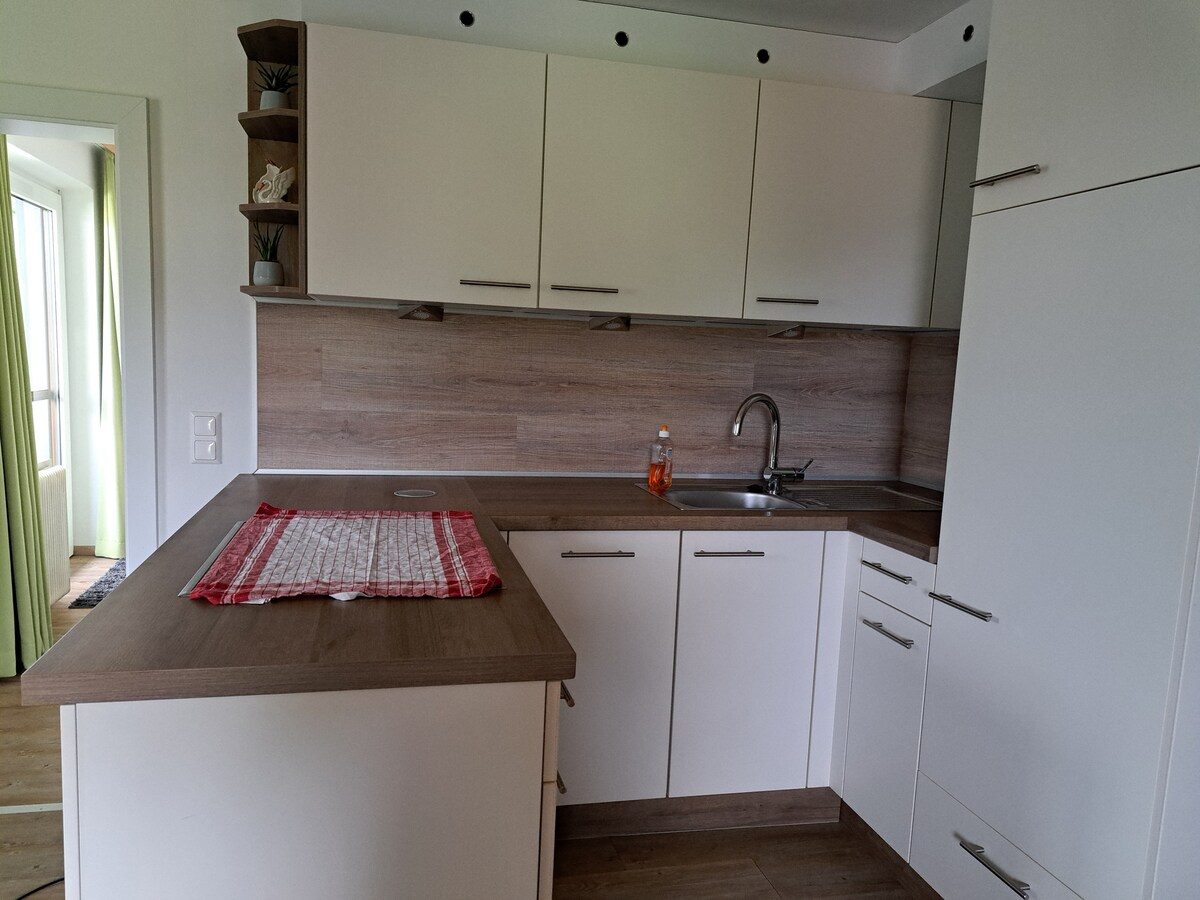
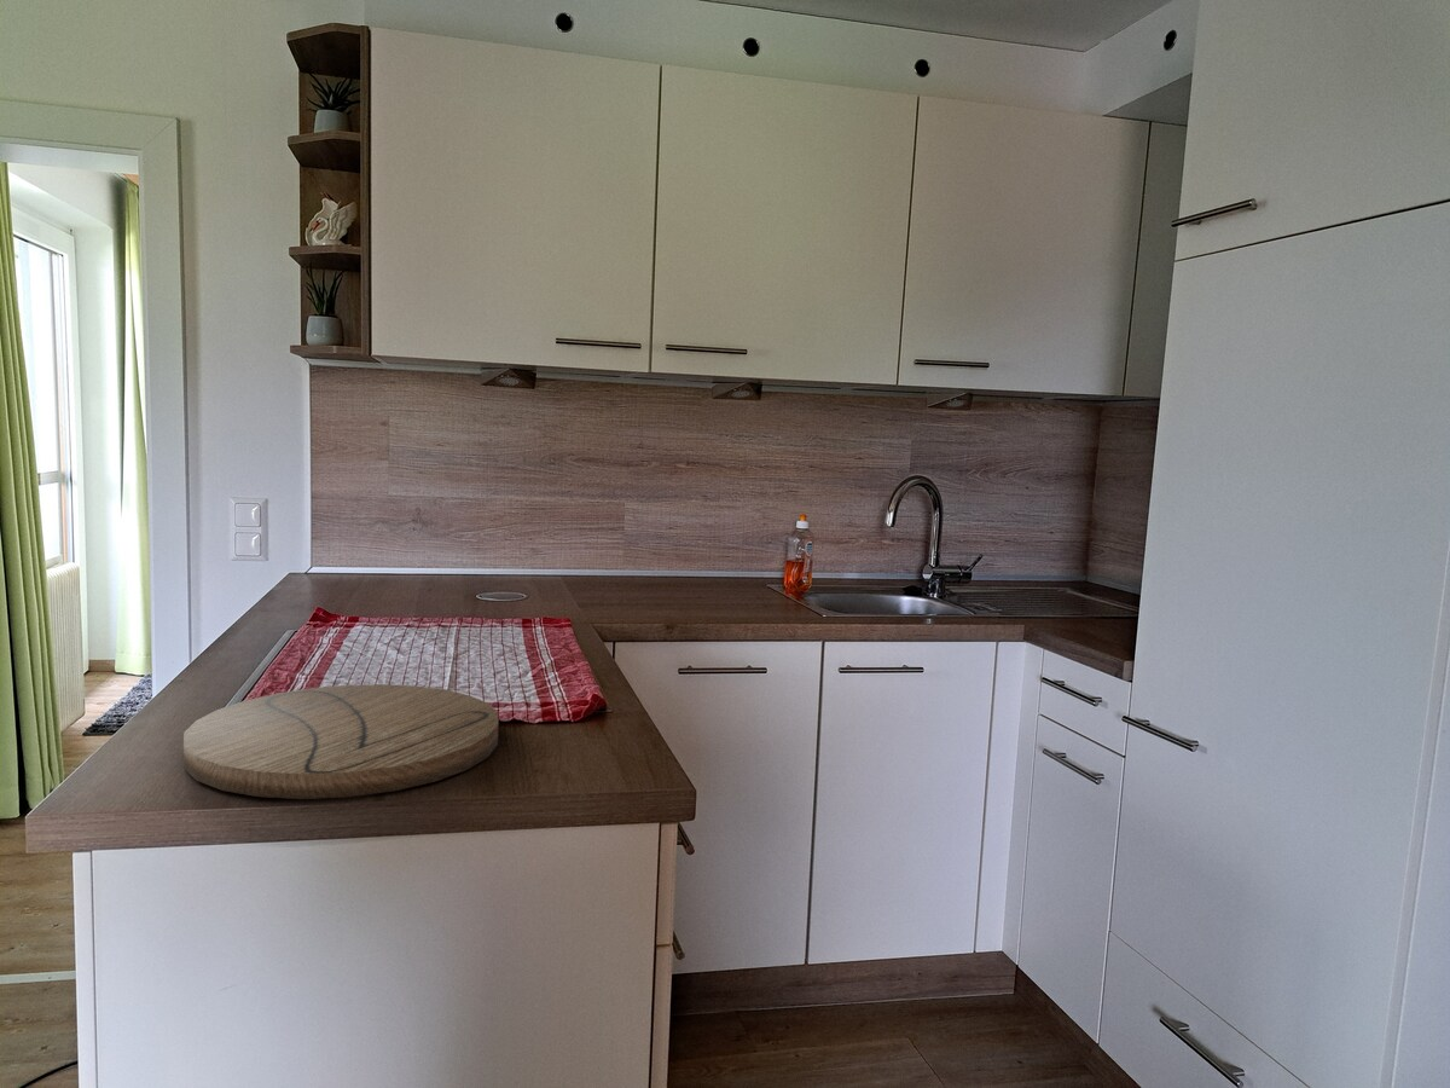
+ cutting board [182,683,499,800]
